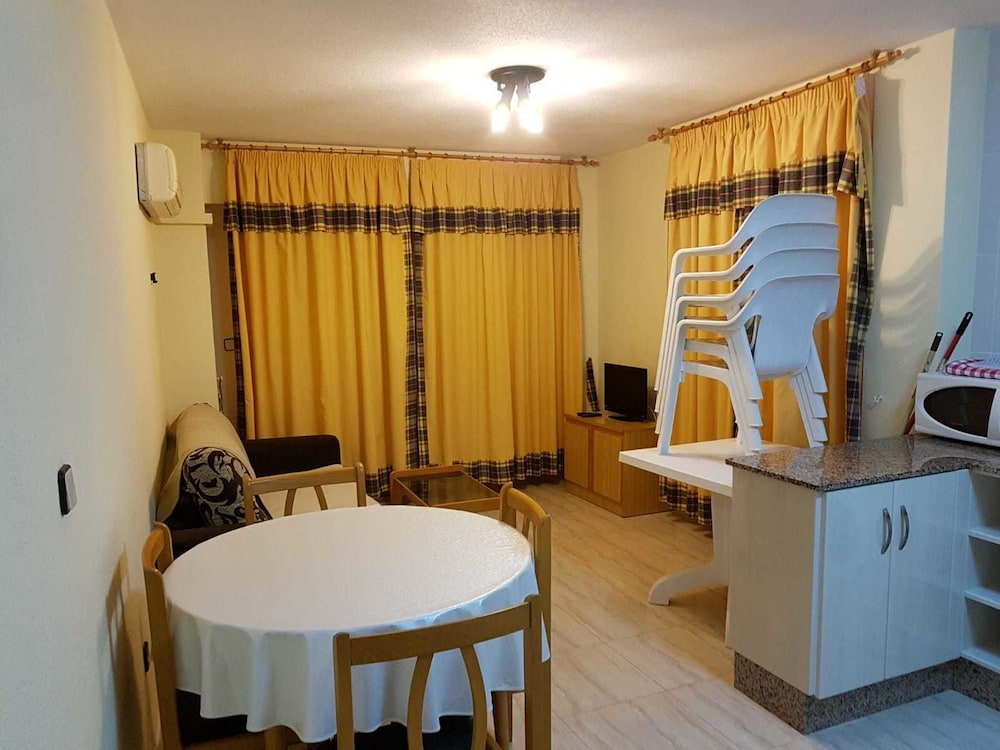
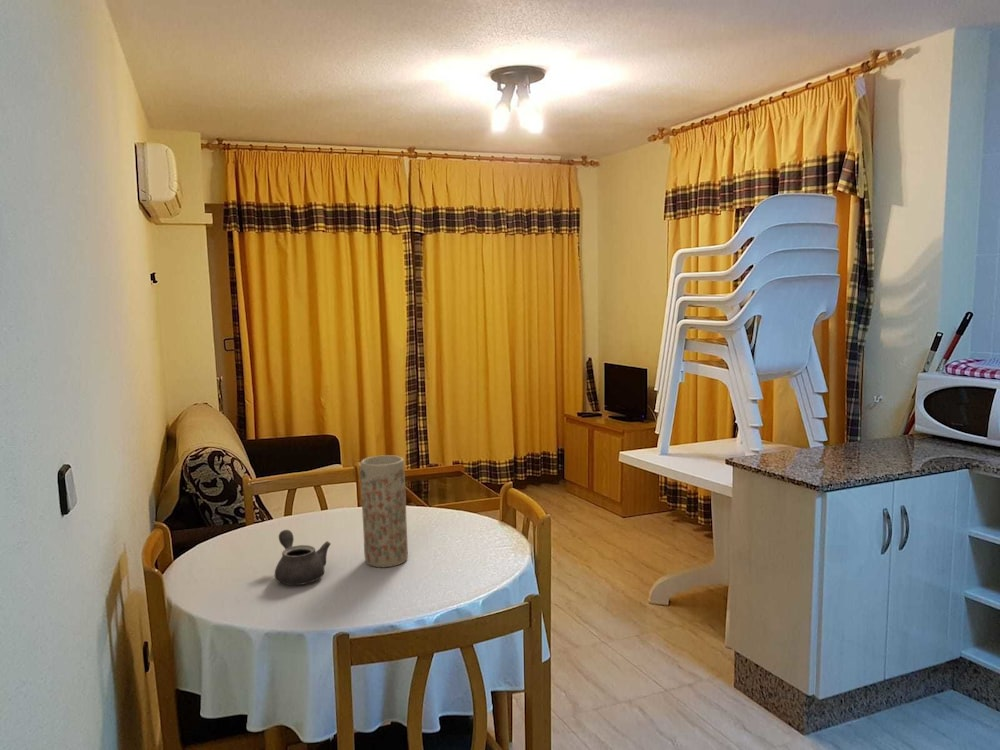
+ teapot [274,529,331,586]
+ vase [359,454,409,569]
